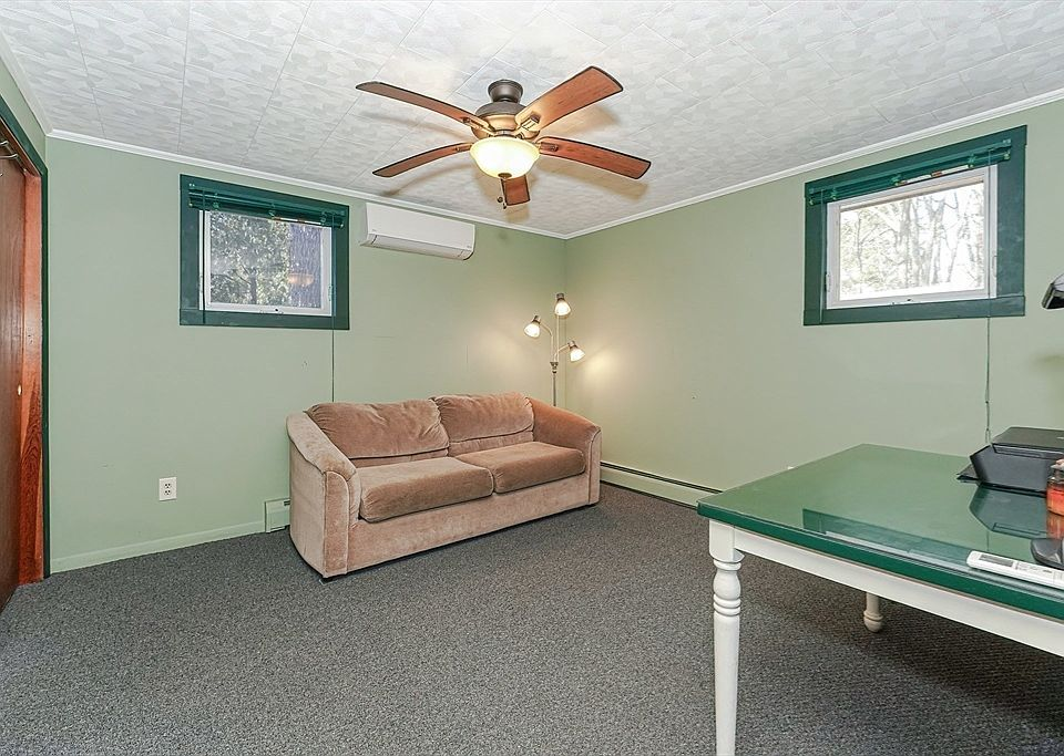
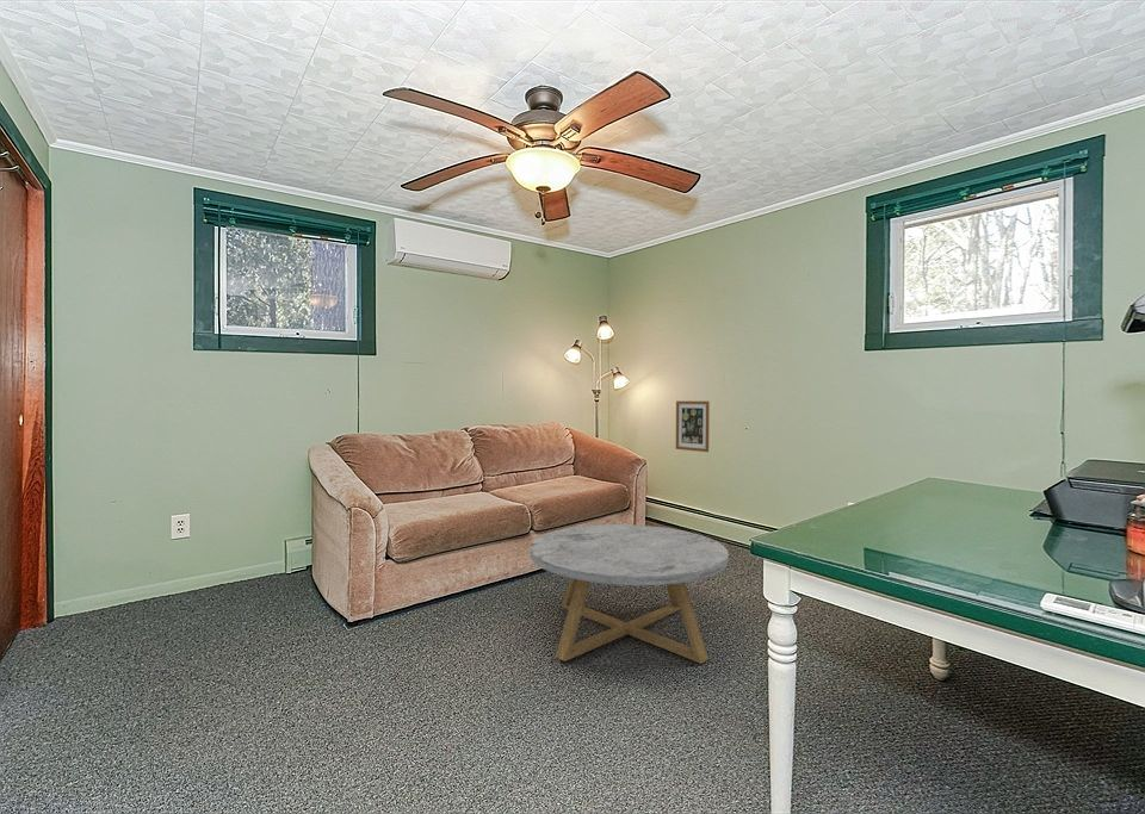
+ coffee table [530,523,730,665]
+ wall art [675,399,711,453]
